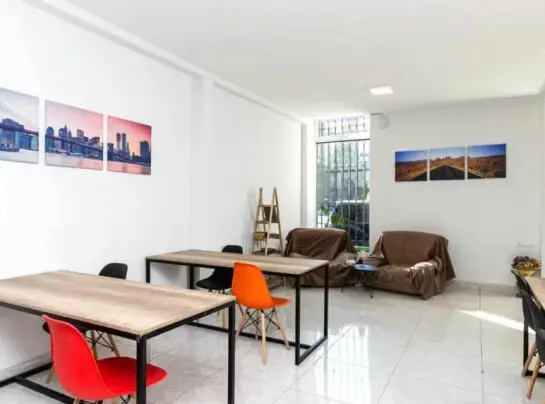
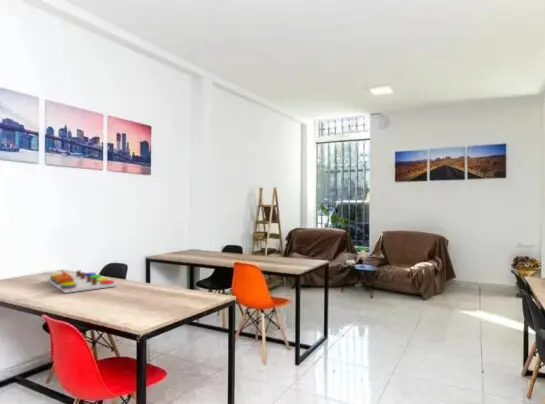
+ board game [46,269,118,294]
